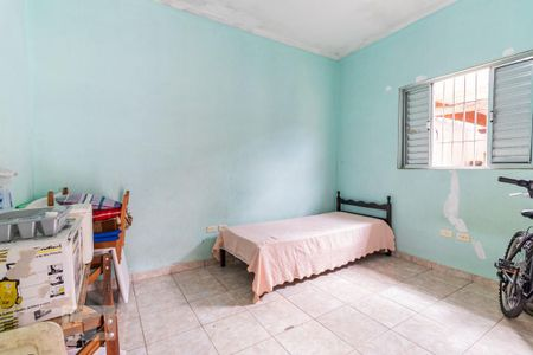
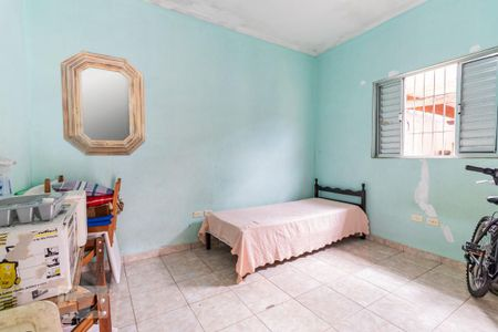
+ home mirror [60,50,146,157]
